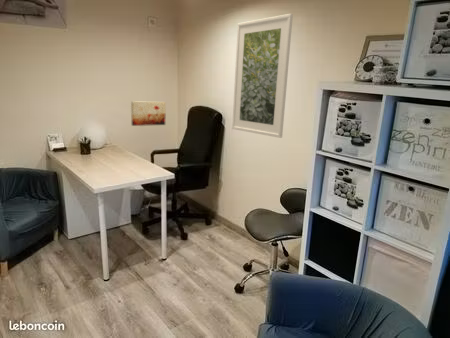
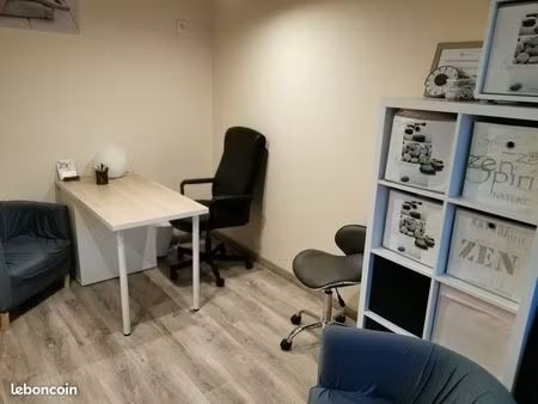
- wall art [130,100,167,127]
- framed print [231,13,294,139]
